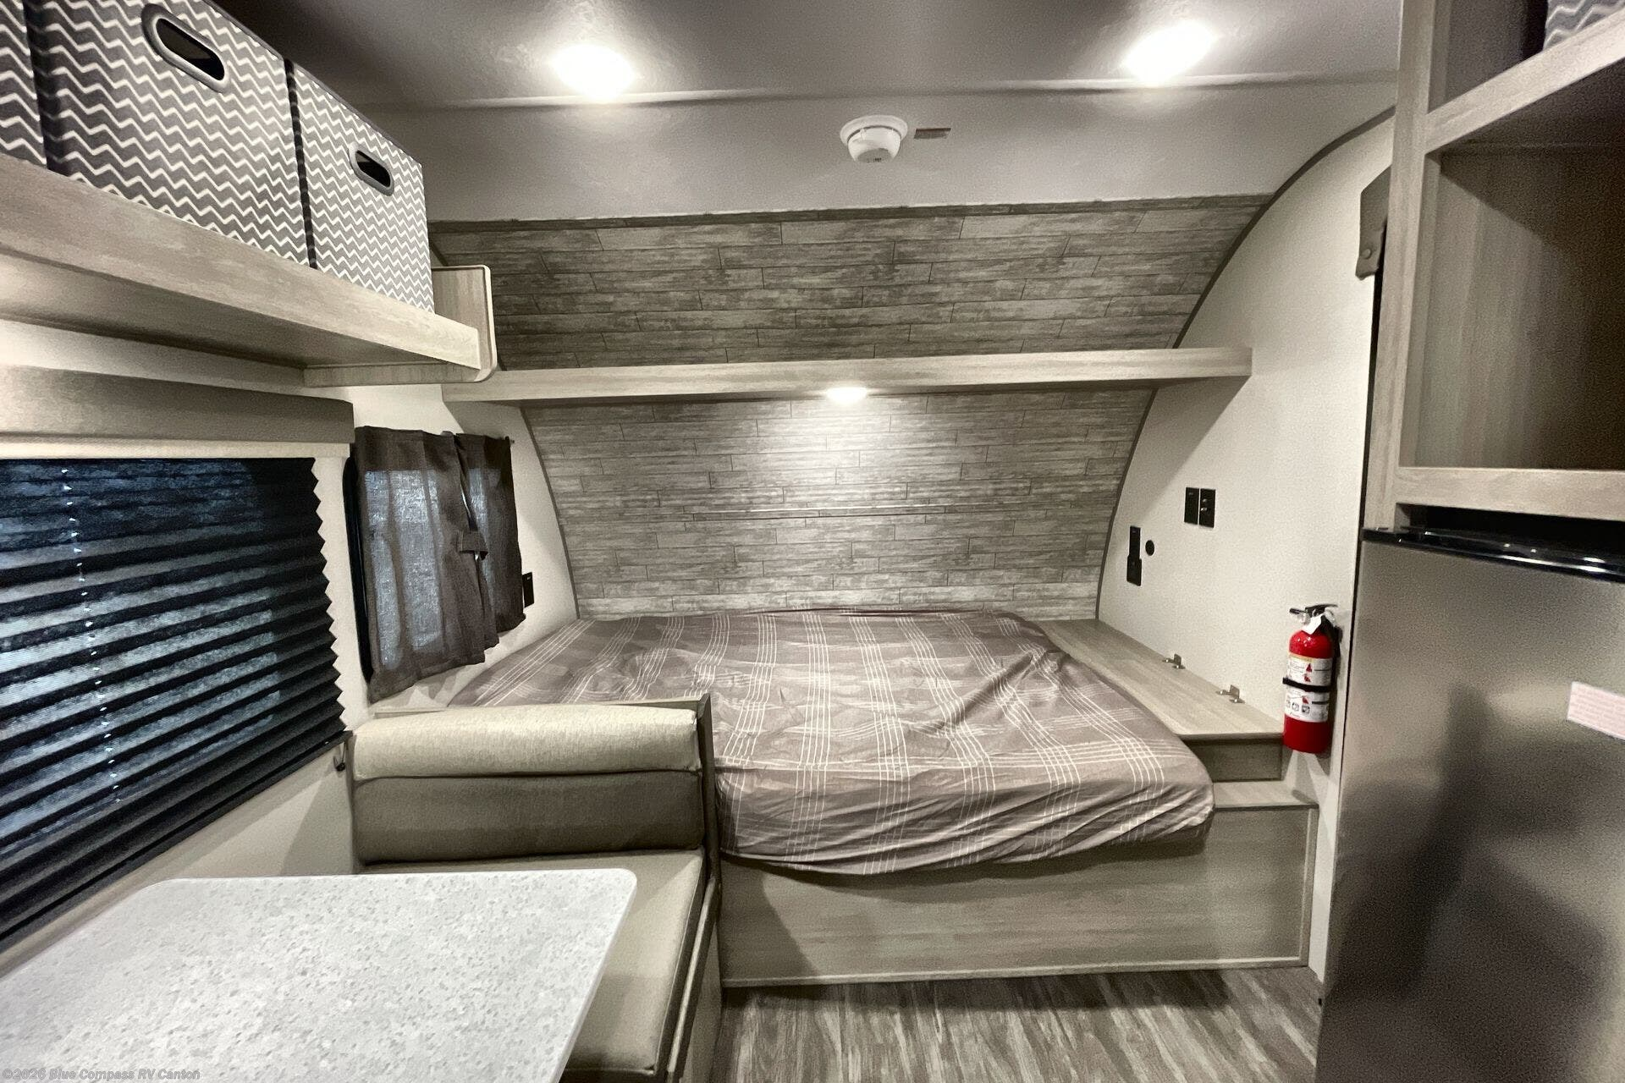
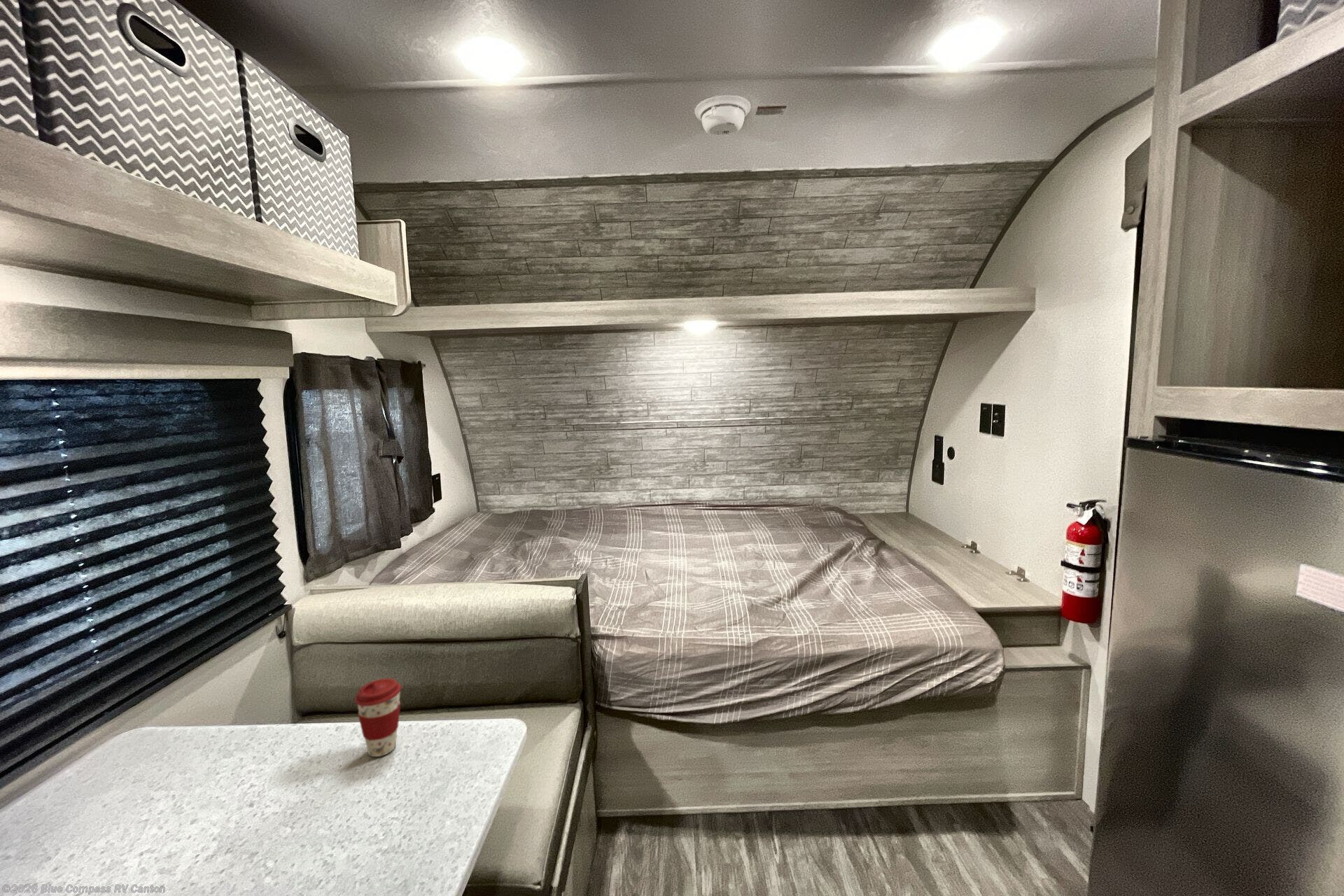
+ coffee cup [354,678,402,757]
